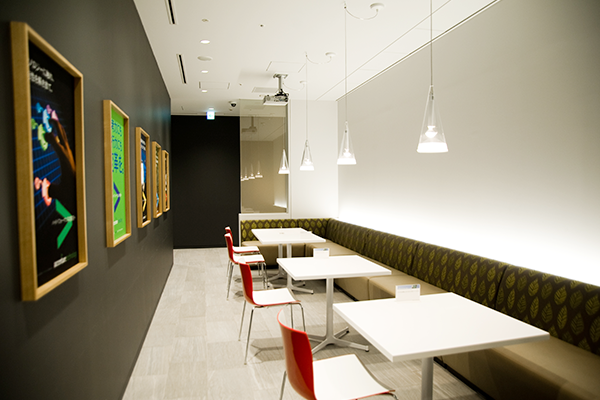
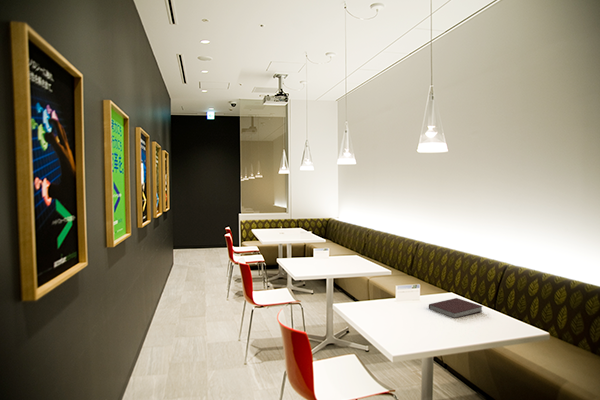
+ notebook [428,297,484,319]
